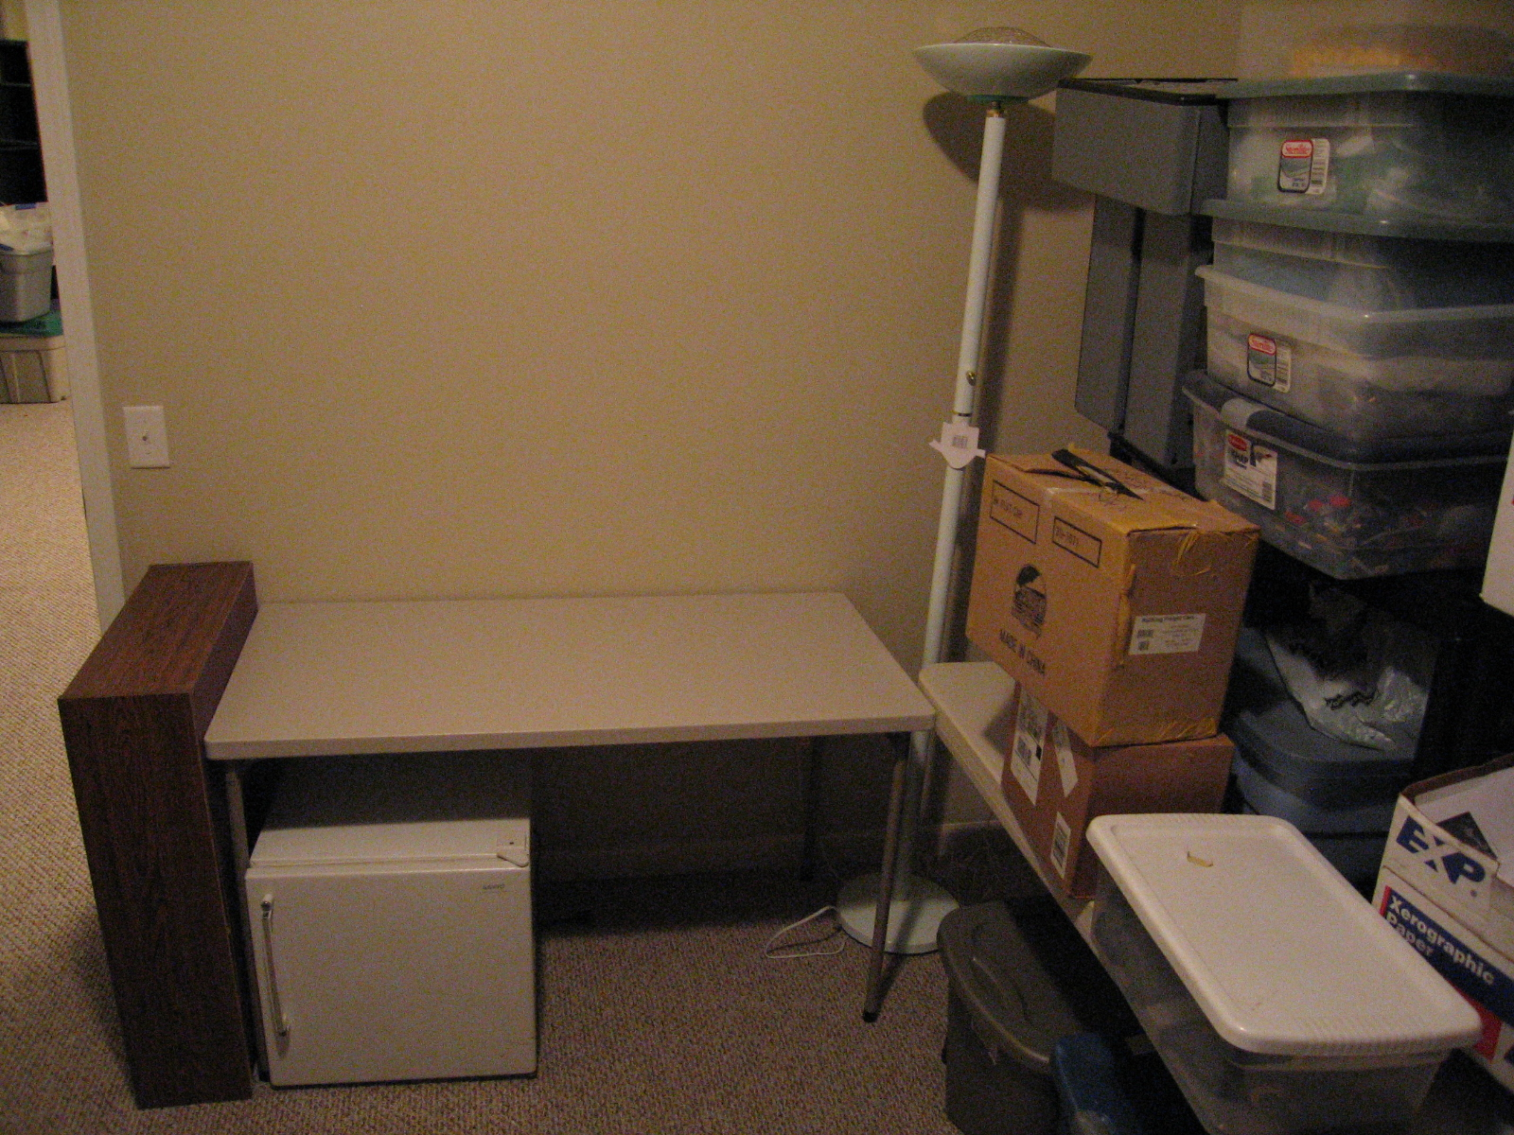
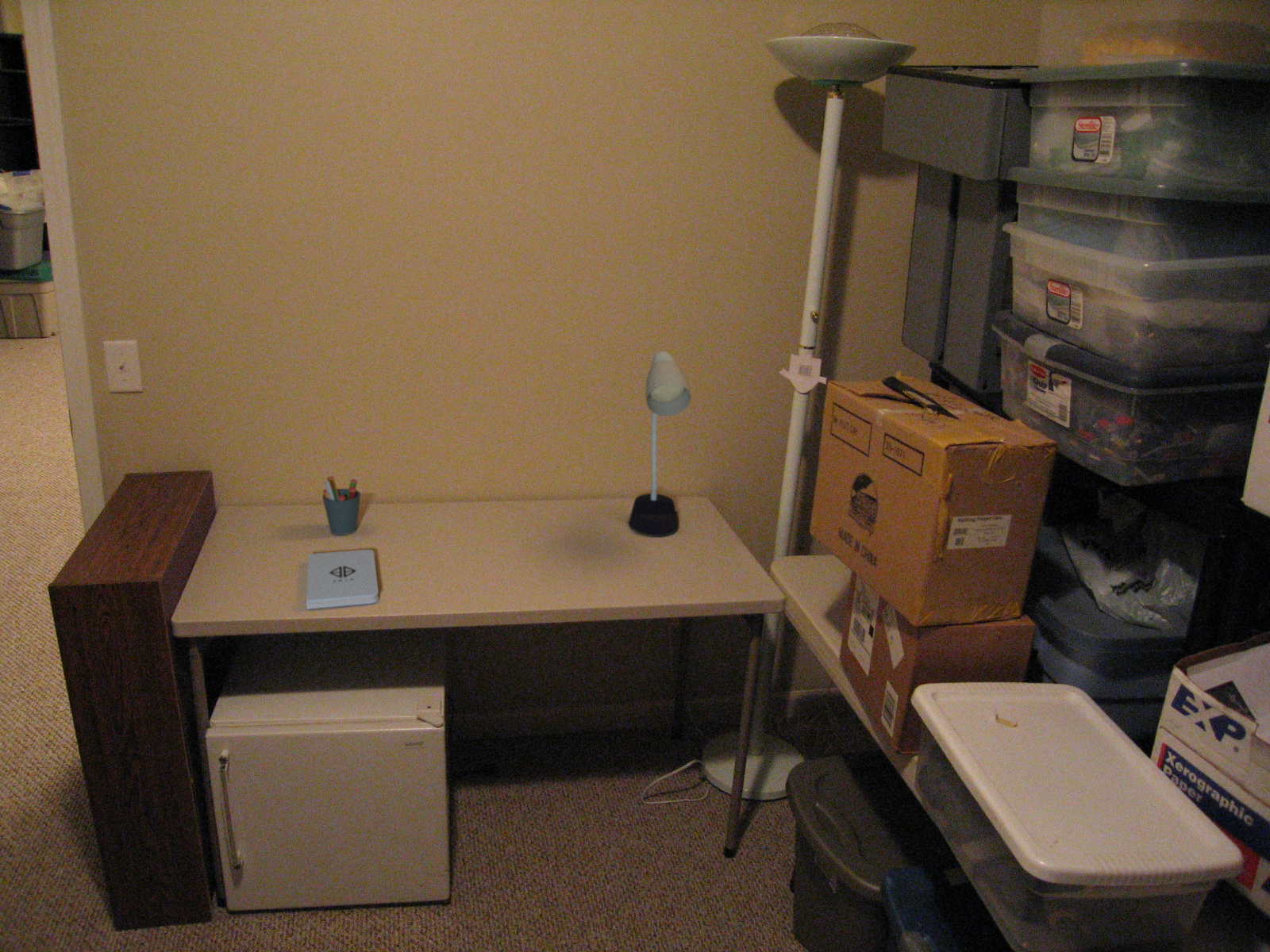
+ desk lamp [628,351,692,537]
+ pen holder [321,475,361,536]
+ notepad [306,549,379,609]
